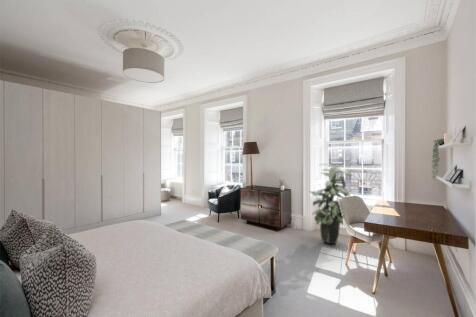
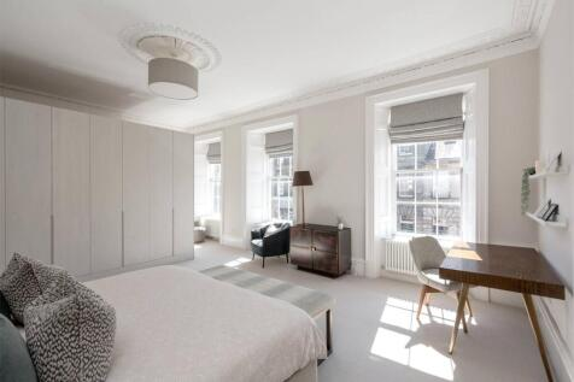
- indoor plant [309,162,352,245]
